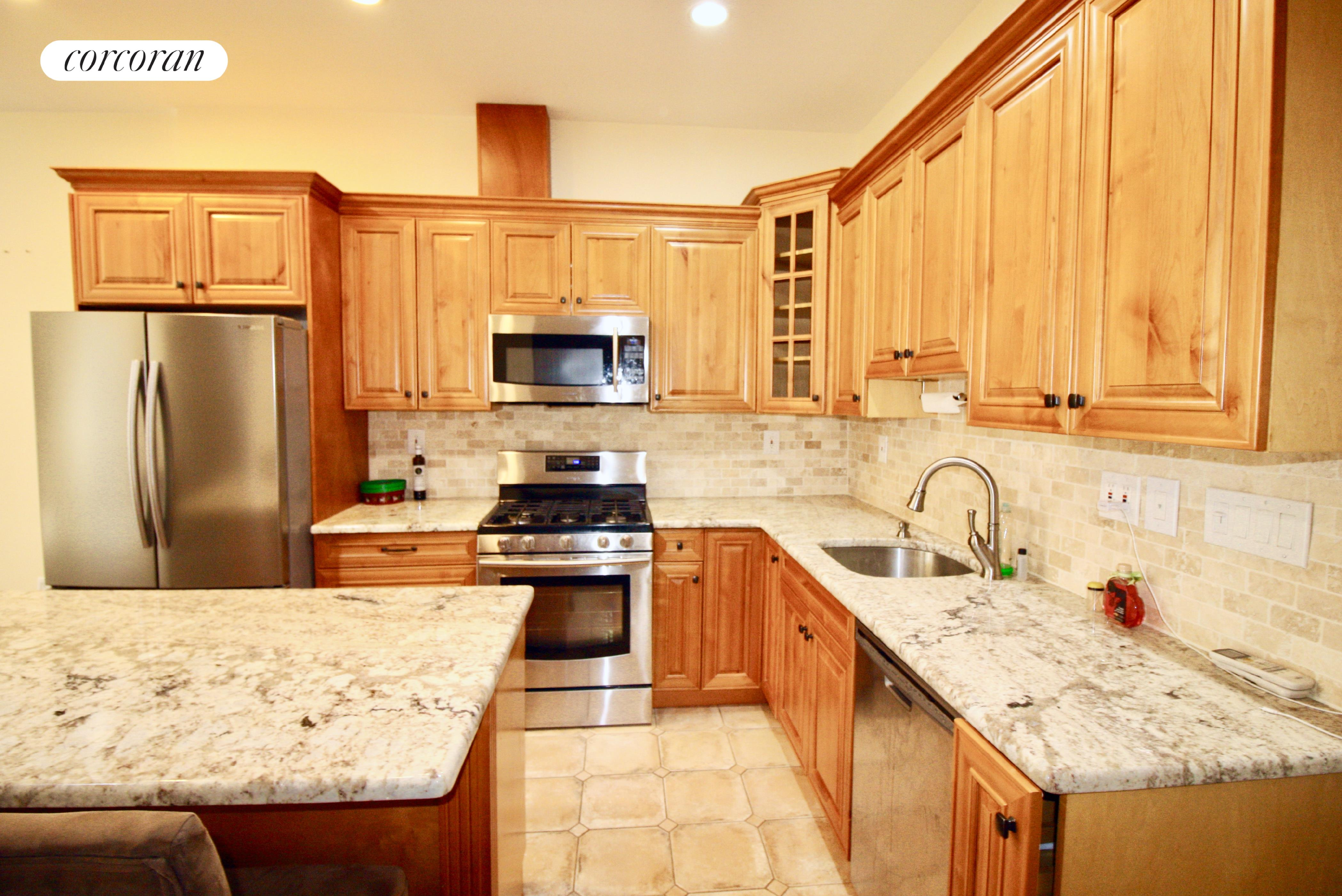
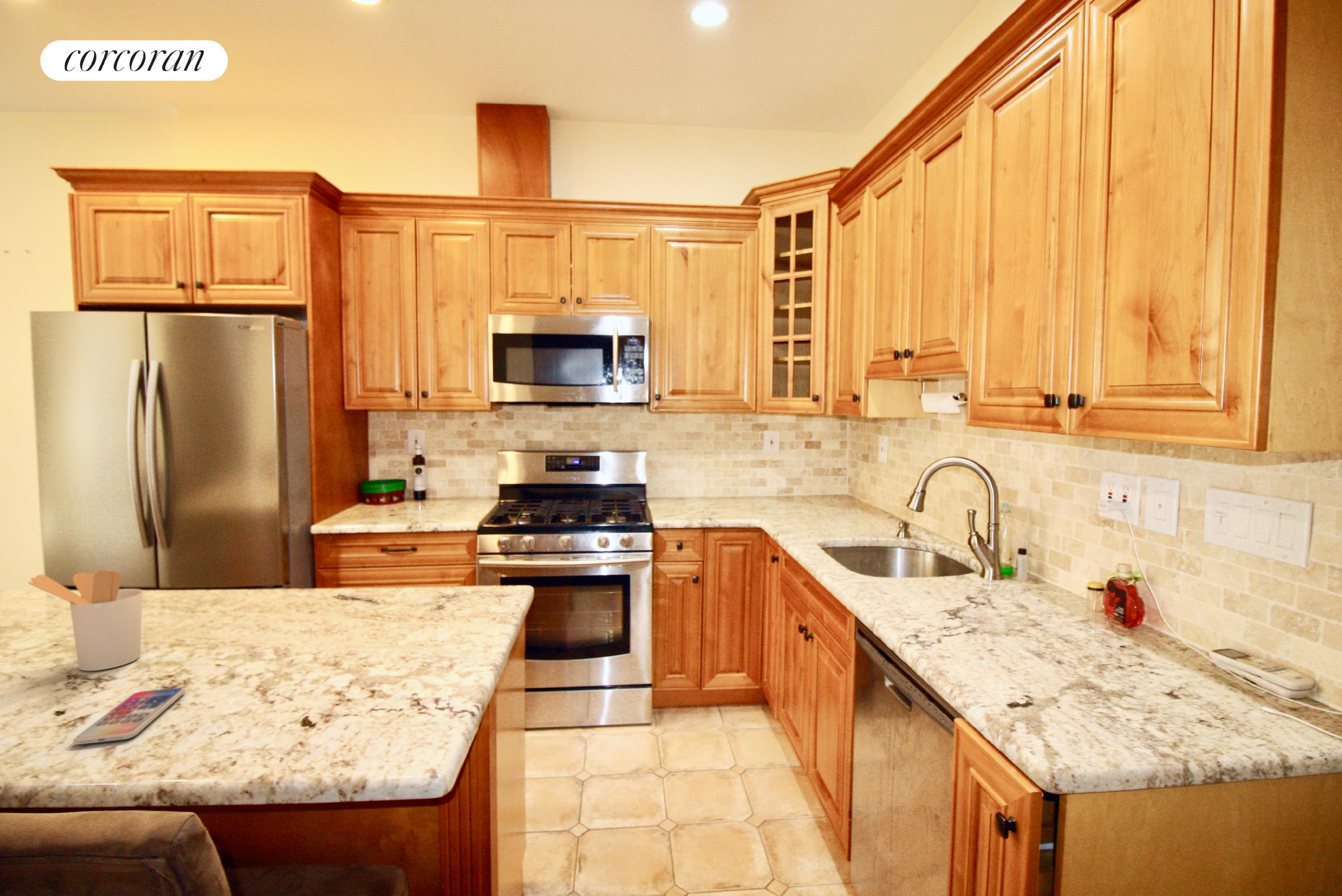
+ utensil holder [28,569,143,671]
+ smartphone [73,687,185,745]
